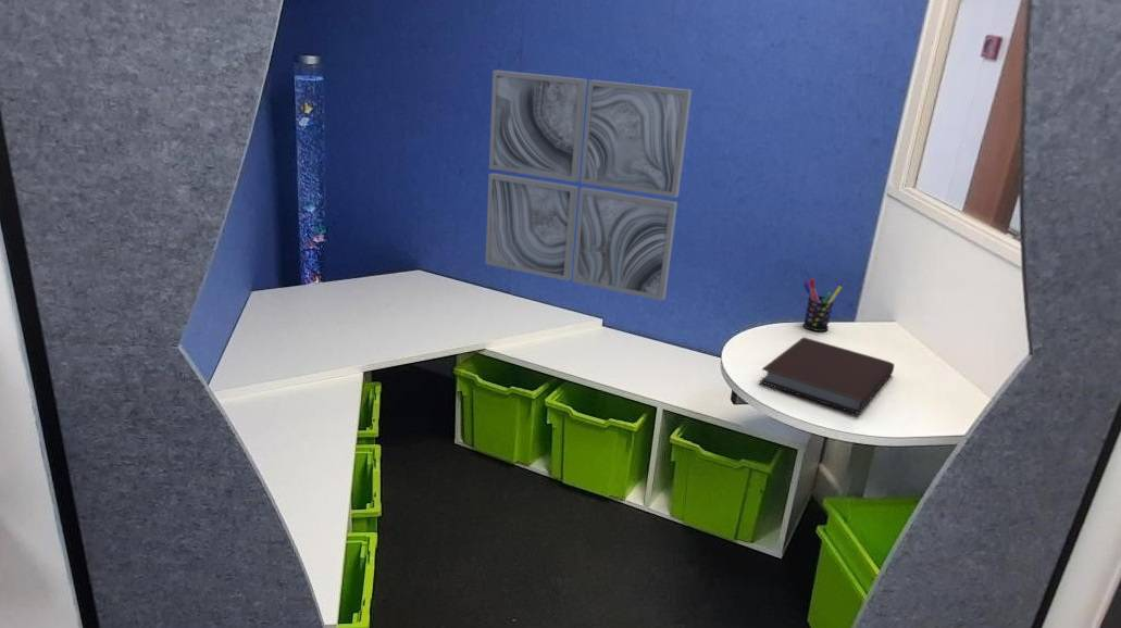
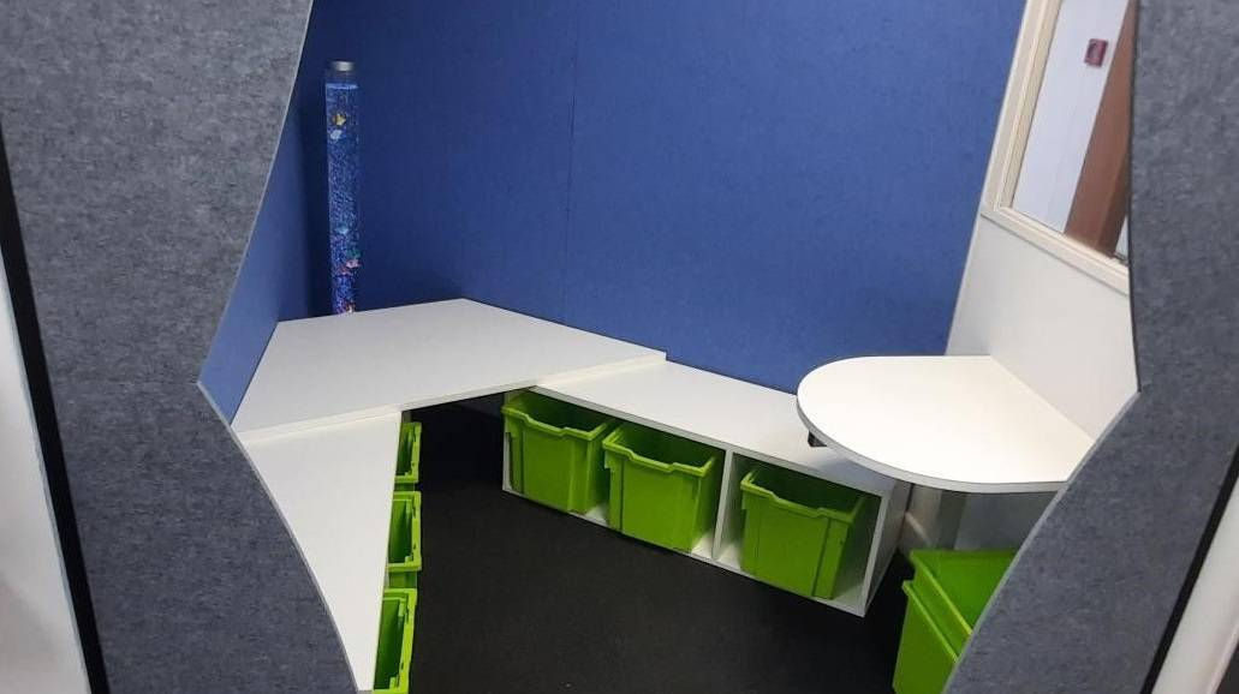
- wall art [484,70,693,302]
- pen holder [802,277,844,332]
- notebook [758,336,895,415]
